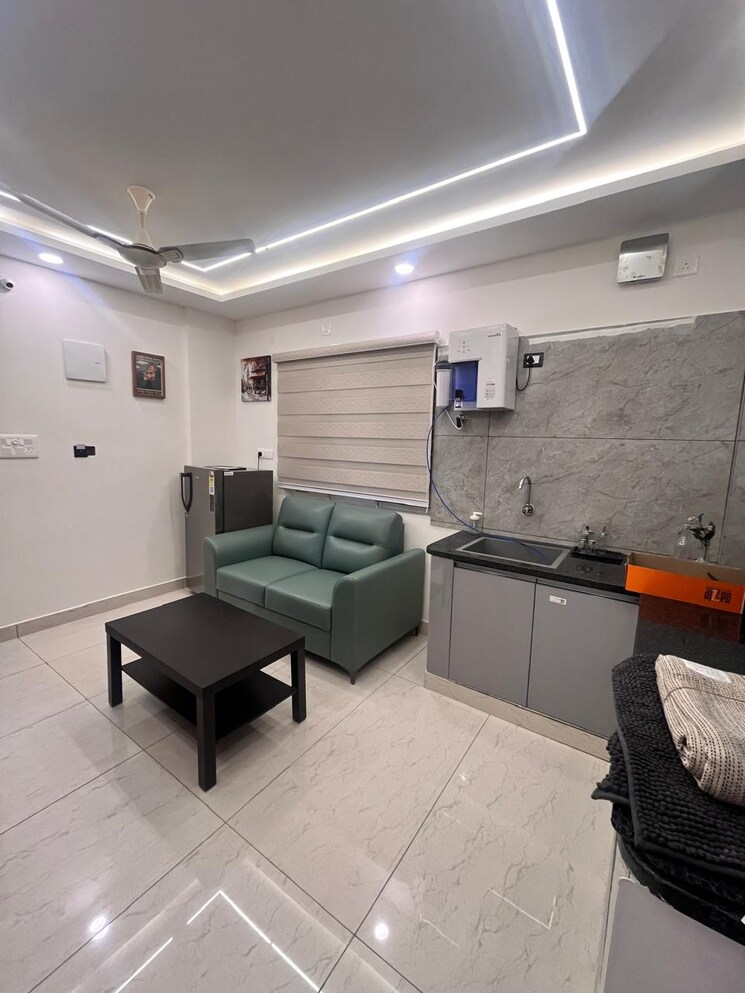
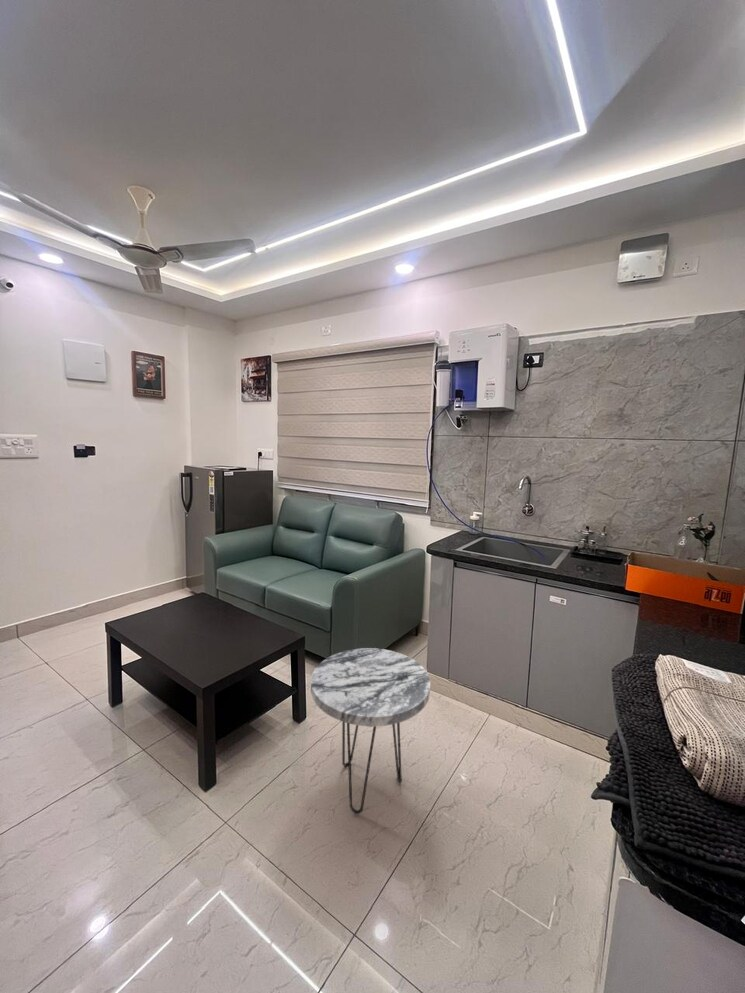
+ side table [310,647,431,815]
